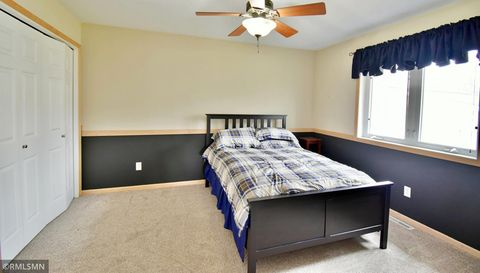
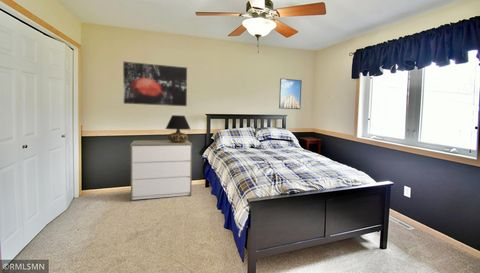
+ wall art [122,61,188,107]
+ dresser [130,139,193,201]
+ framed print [278,77,303,110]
+ table lamp [165,114,191,142]
